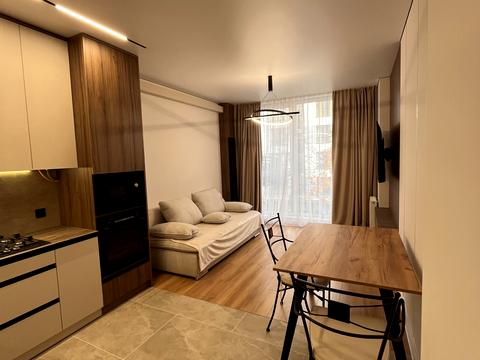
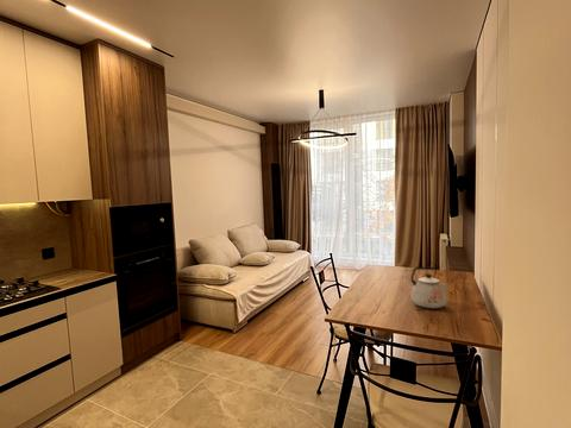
+ kettle [409,266,448,309]
